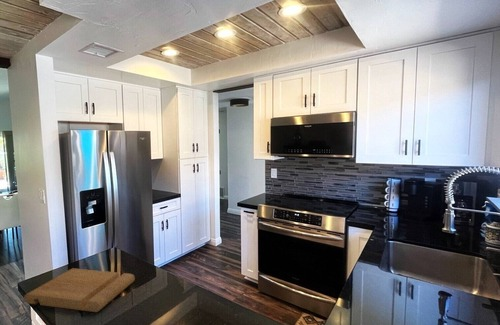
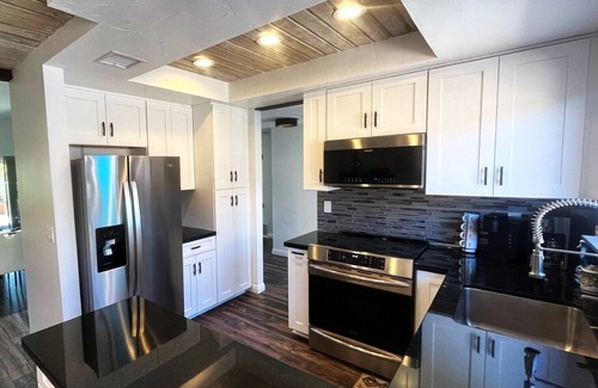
- cutting board [23,267,136,313]
